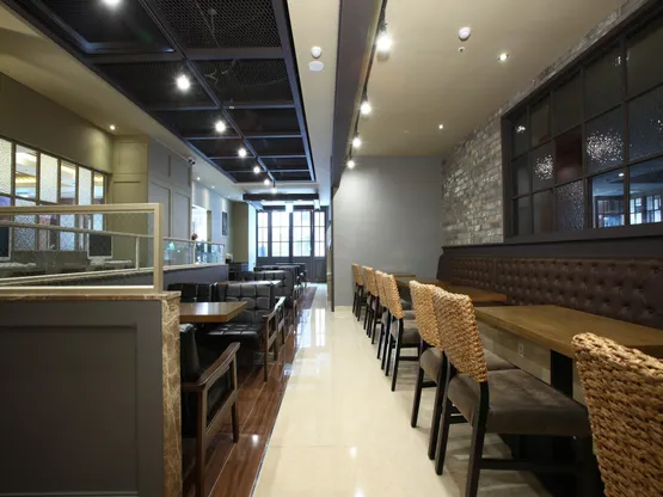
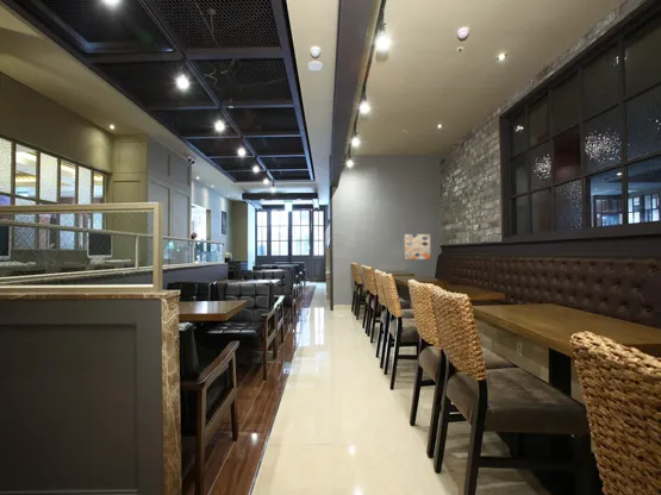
+ wall art [404,233,431,261]
